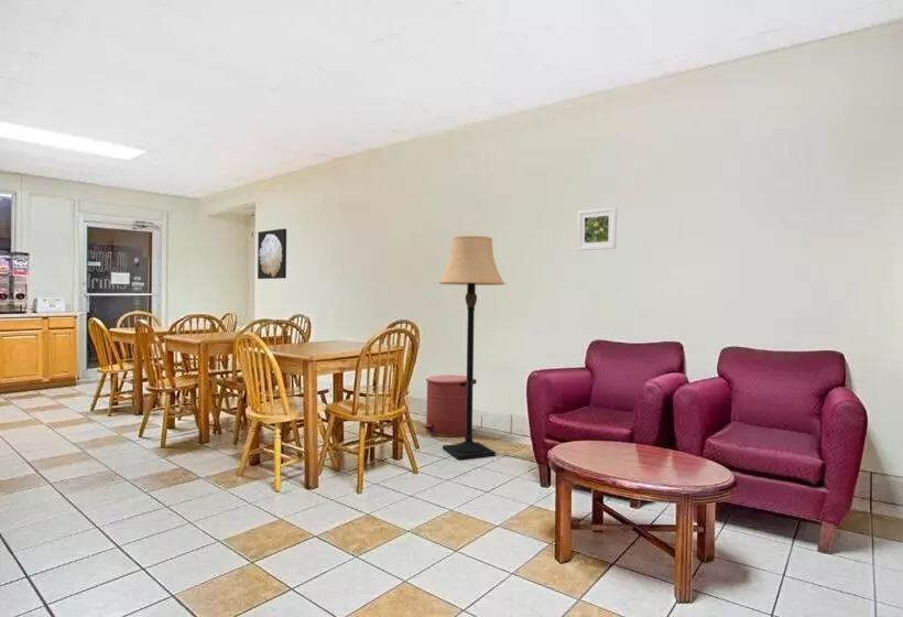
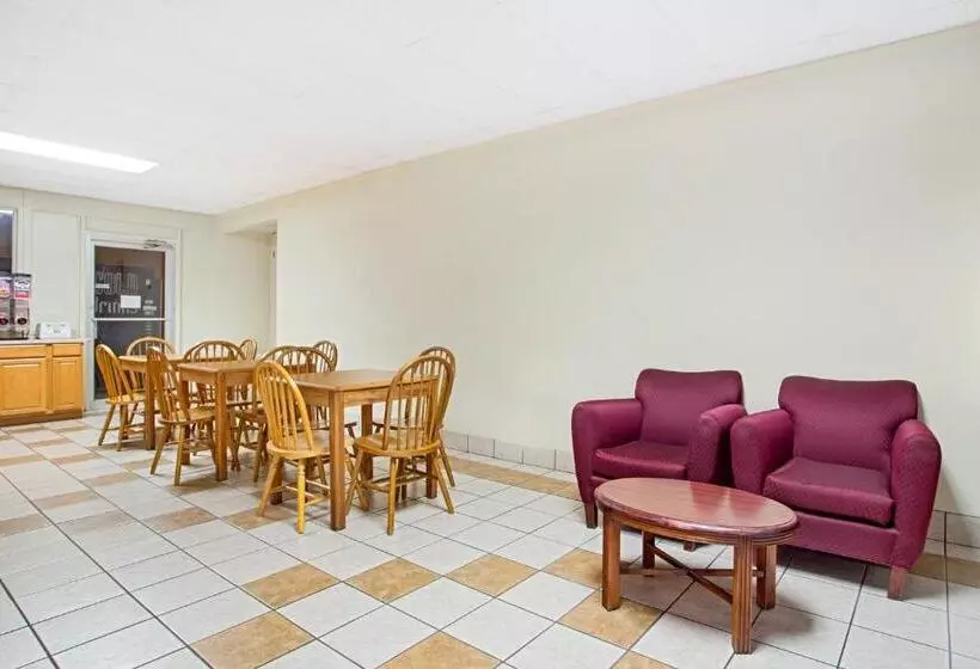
- wall art [257,228,287,280]
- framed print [576,206,618,251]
- trash can [421,374,478,437]
- lamp [436,235,507,461]
